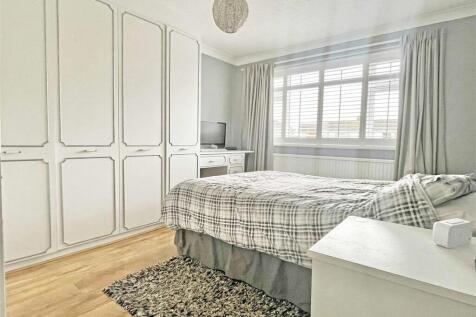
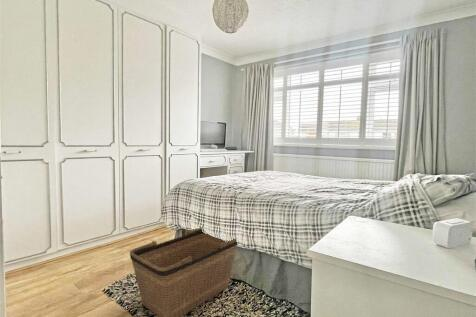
+ bicycle basket [129,227,238,317]
